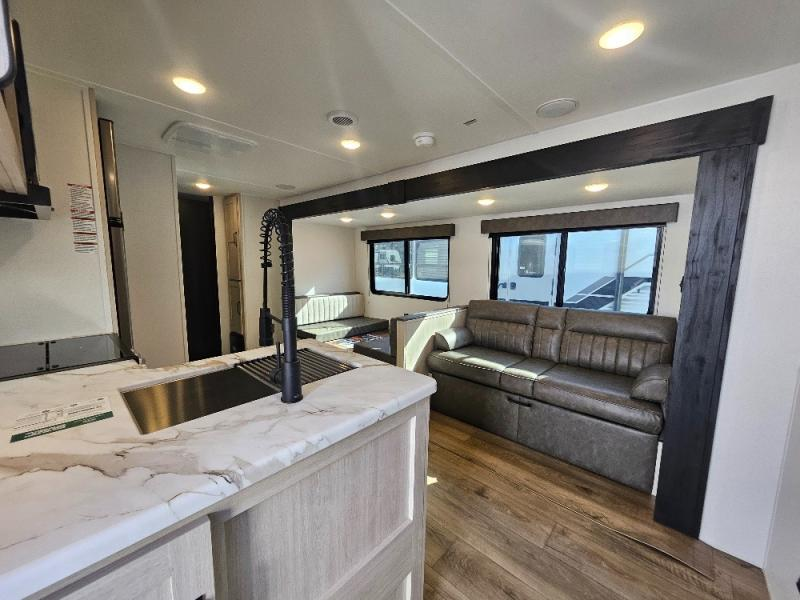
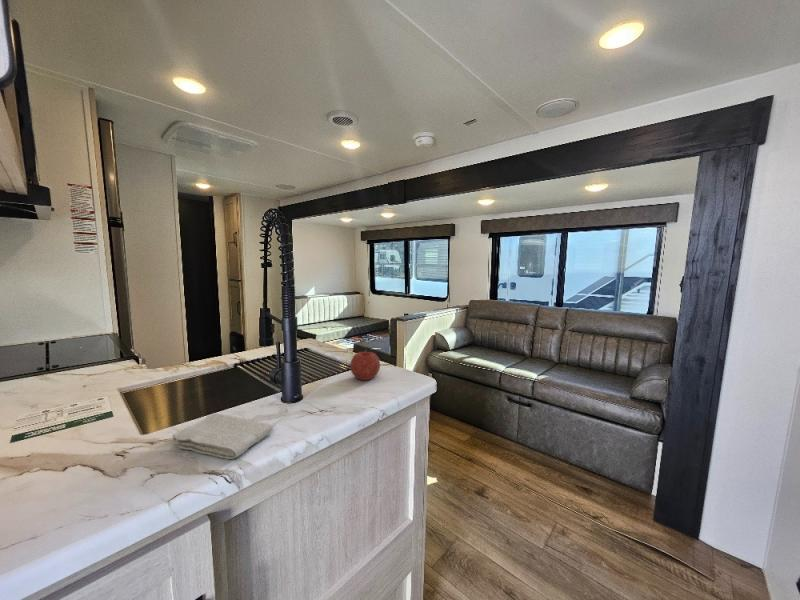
+ fruit [349,348,381,381]
+ washcloth [170,412,274,460]
